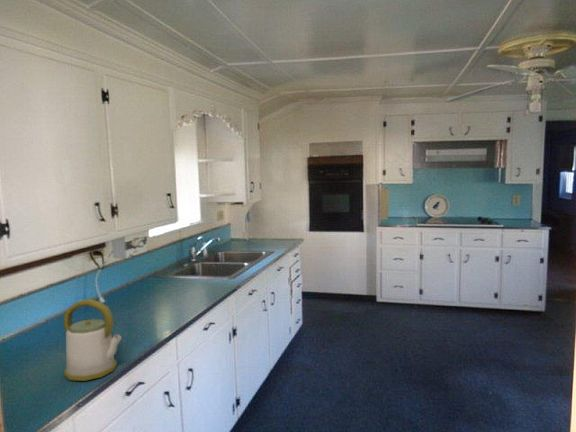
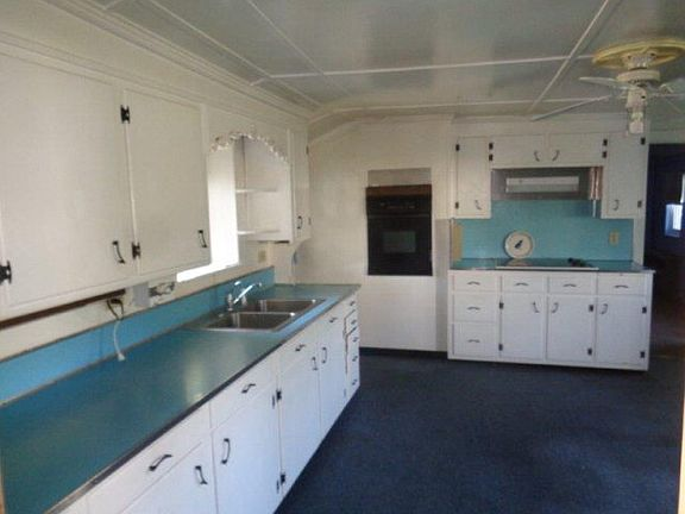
- kettle [62,298,122,382]
